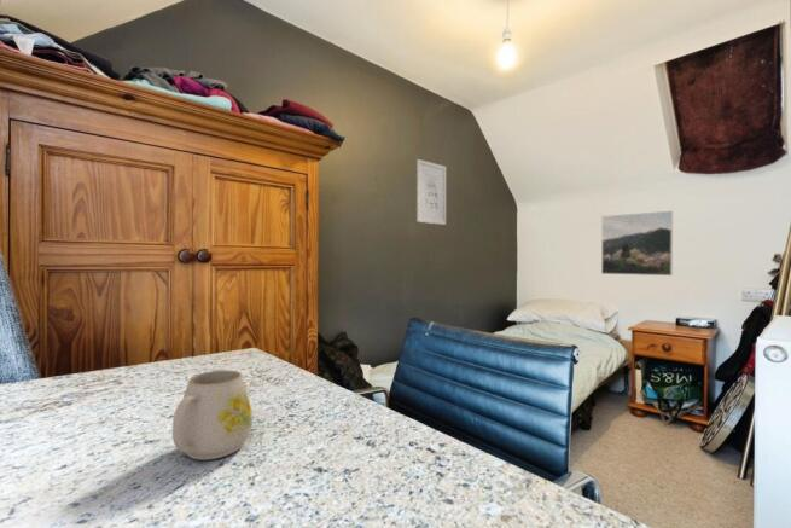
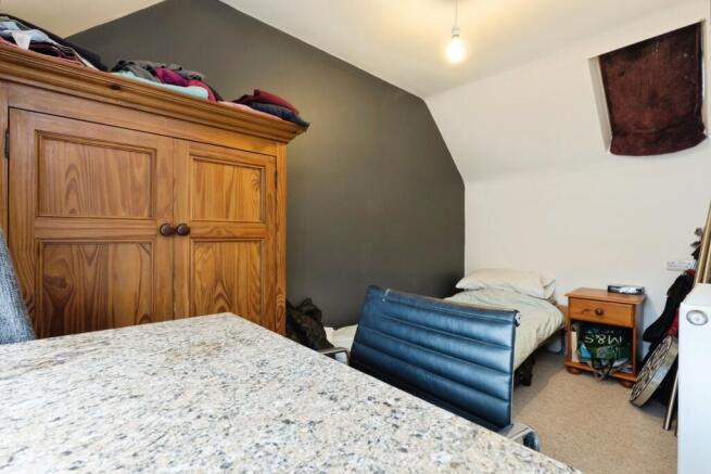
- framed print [600,210,674,277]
- wall art [415,158,447,226]
- mug [171,369,254,460]
